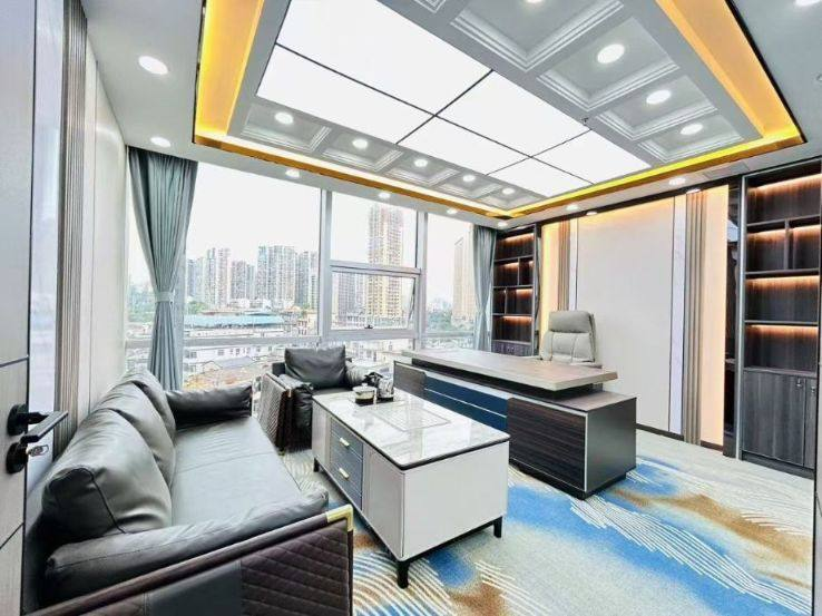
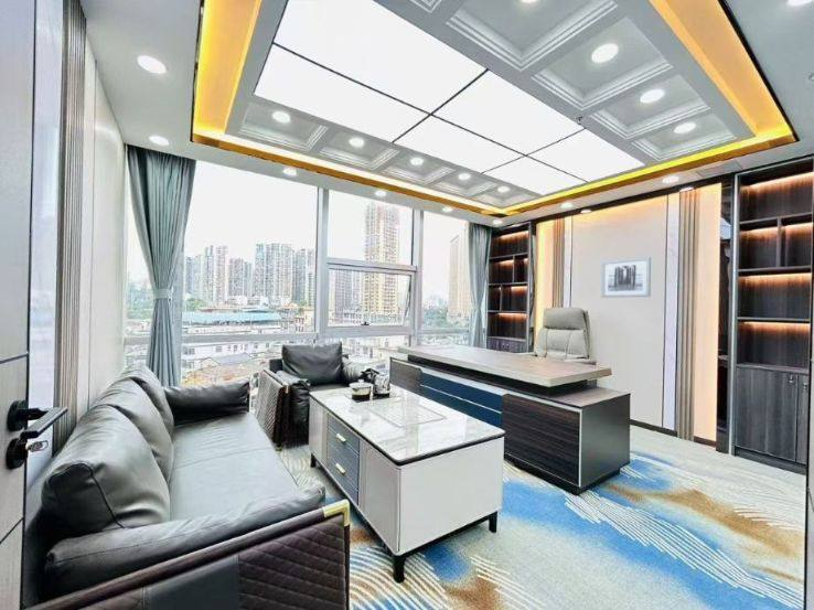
+ wall art [600,256,652,299]
